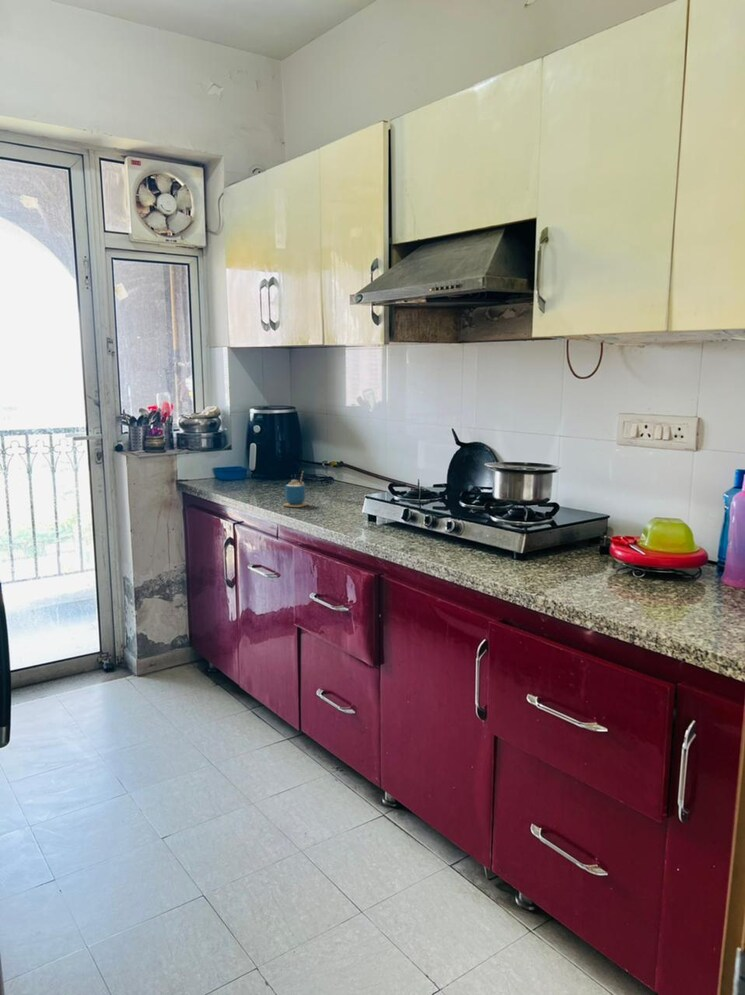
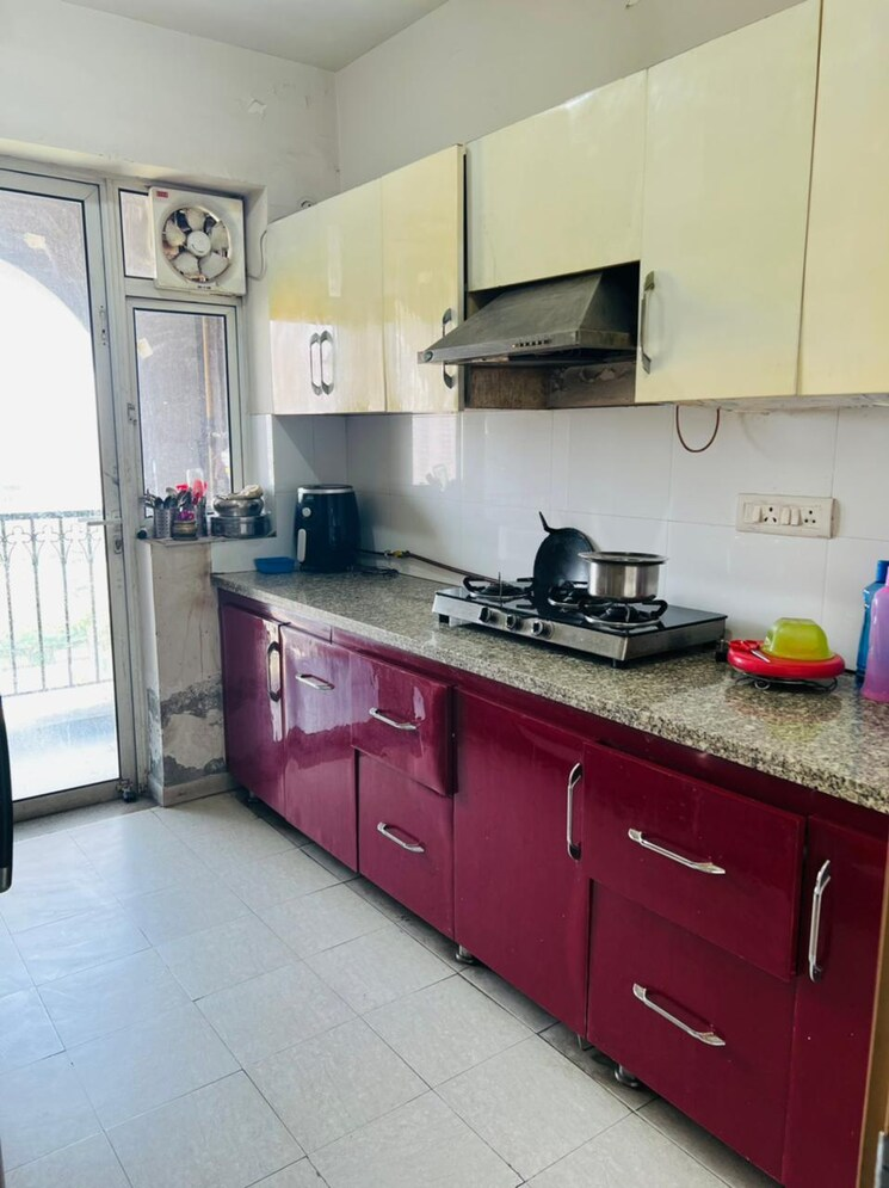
- cup [282,470,309,508]
